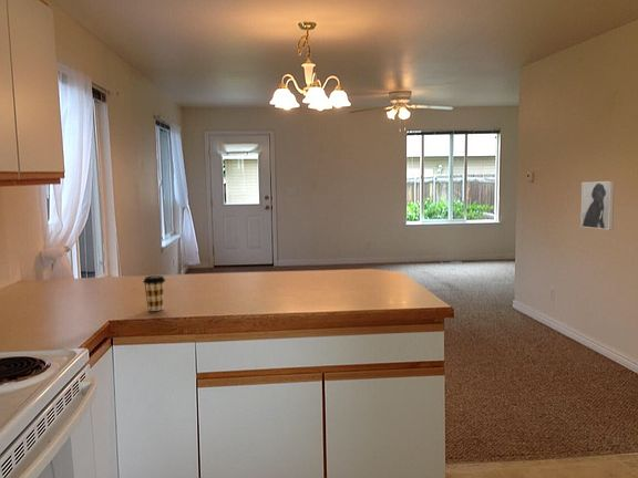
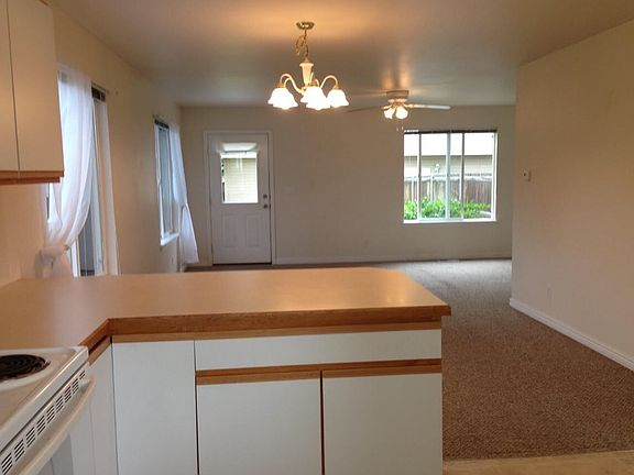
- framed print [579,180,615,230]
- coffee cup [142,274,166,312]
